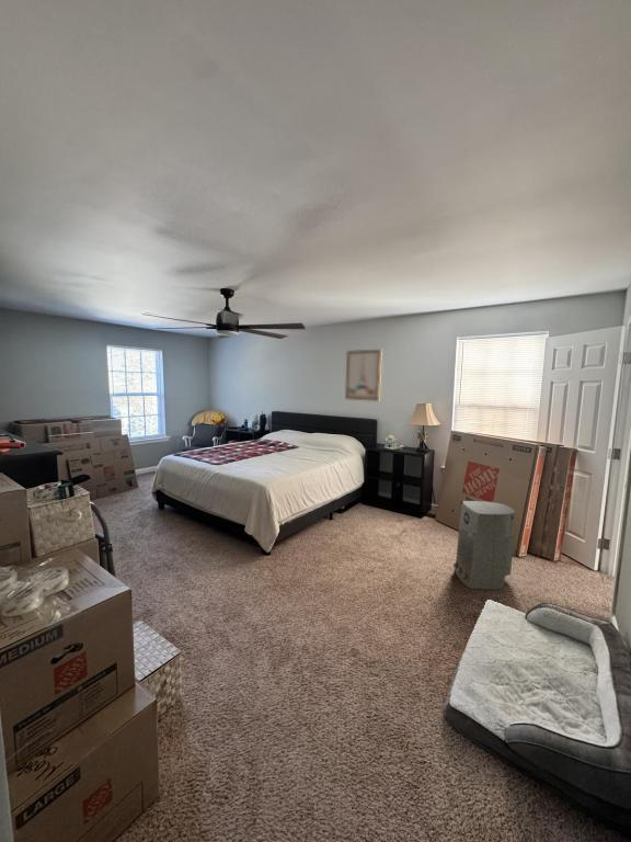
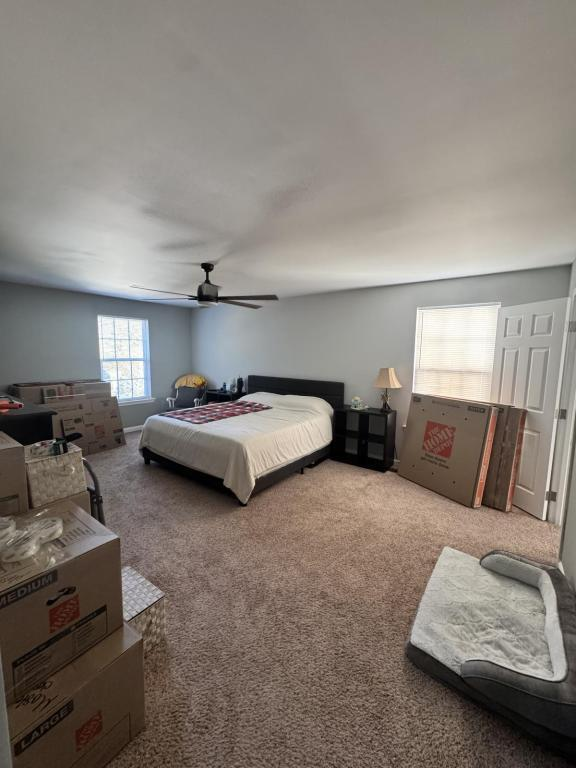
- wall art [344,349,383,402]
- air purifier [452,500,516,590]
